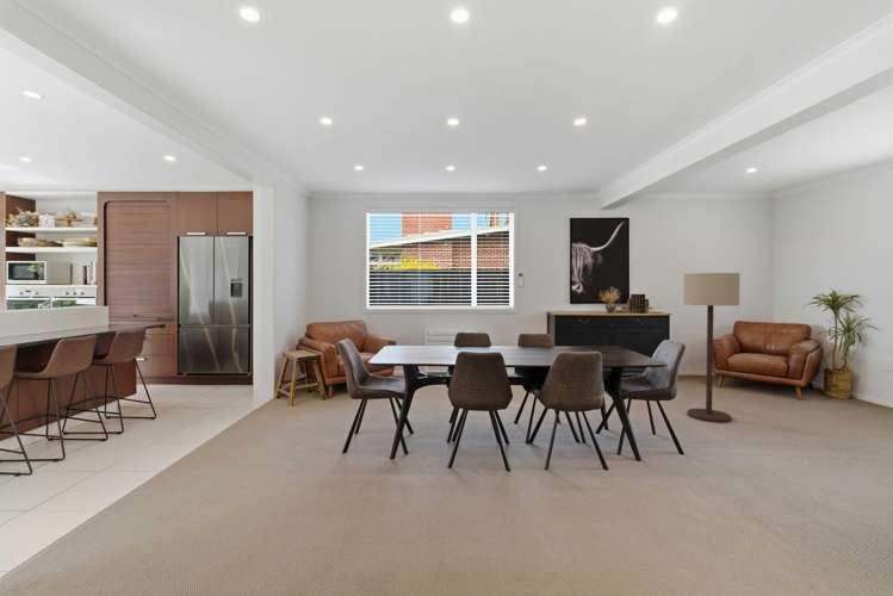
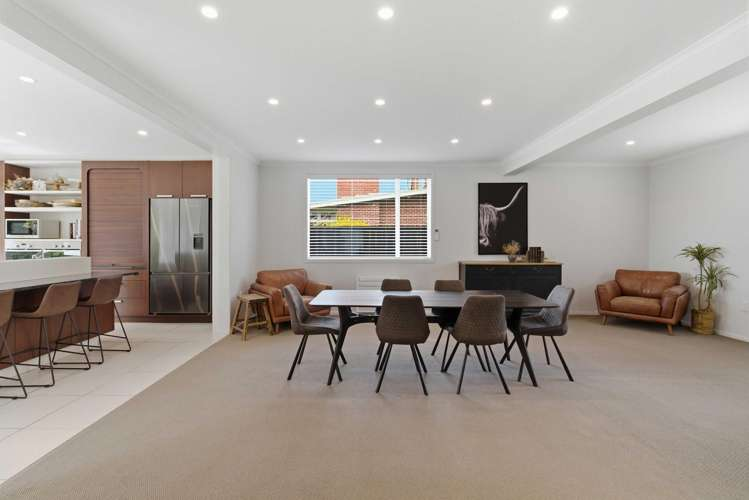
- floor lamp [682,272,740,423]
